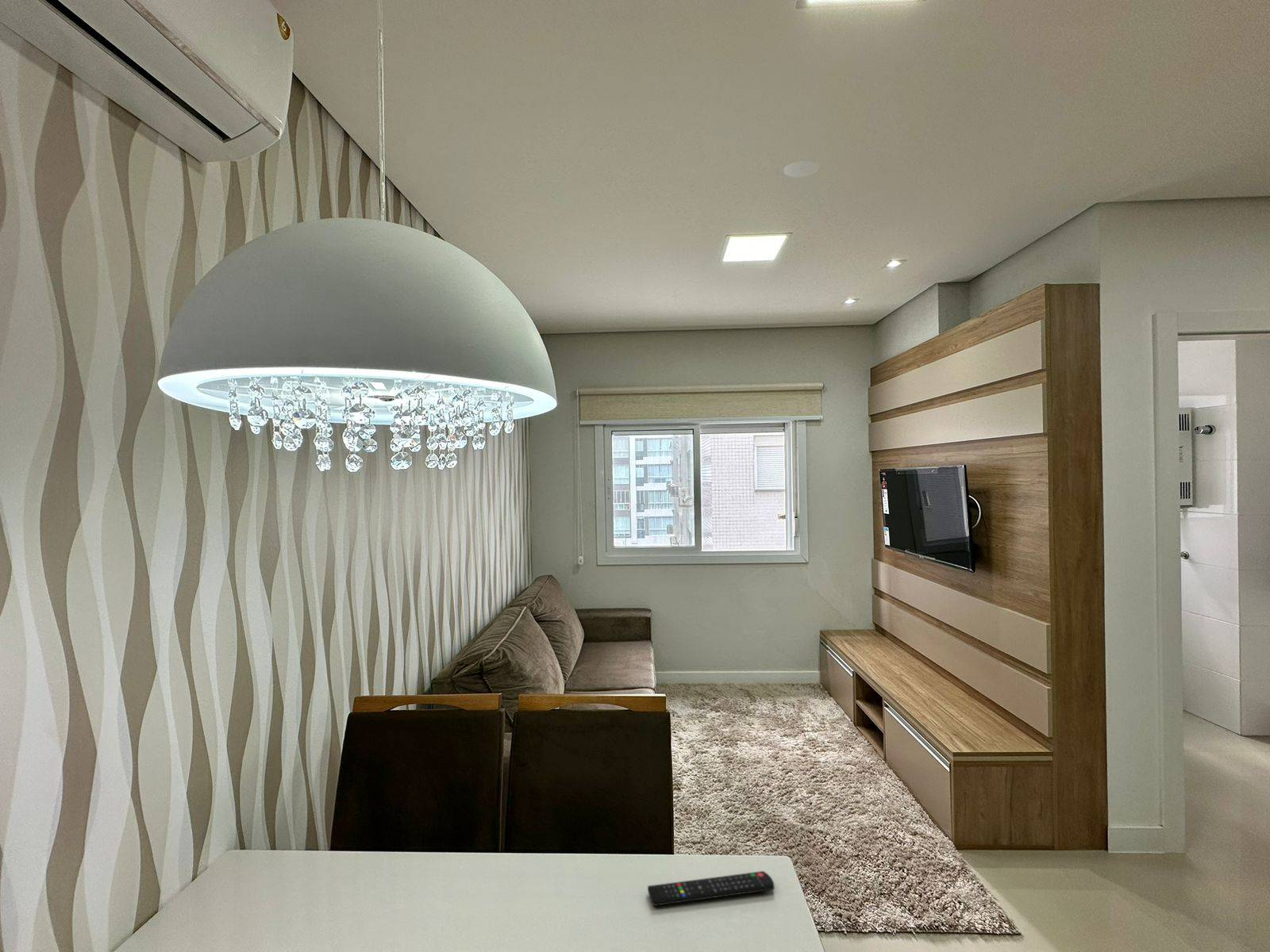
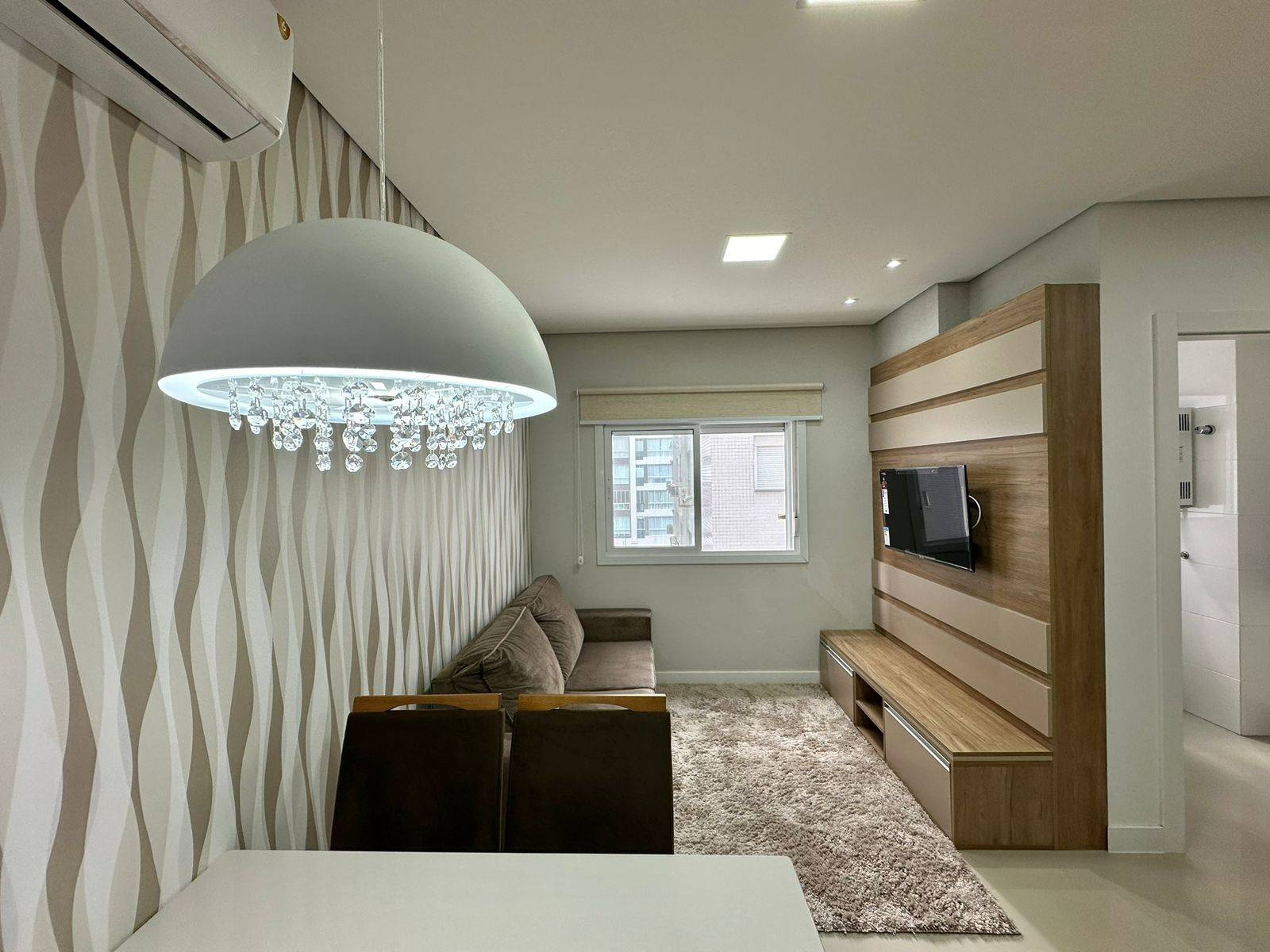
- smoke detector [783,160,820,178]
- remote control [647,870,775,907]
